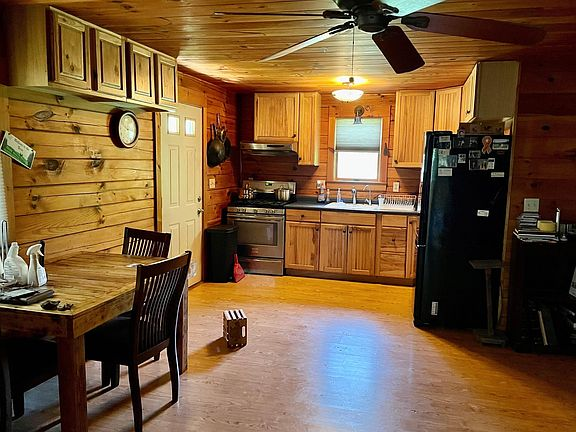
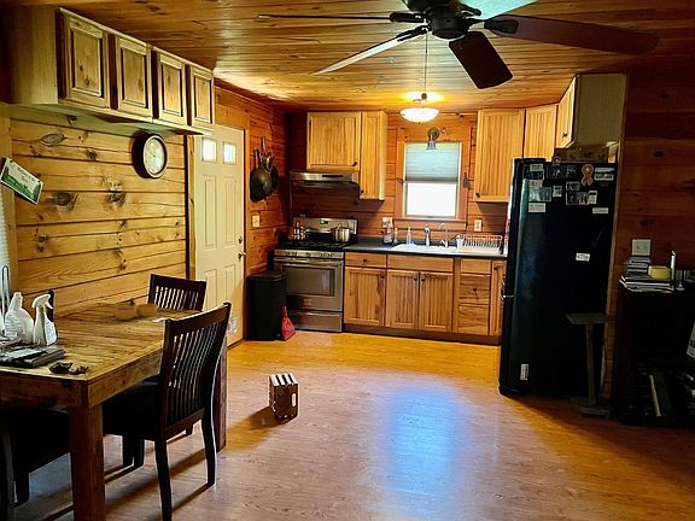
+ decorative bowl [112,297,158,321]
